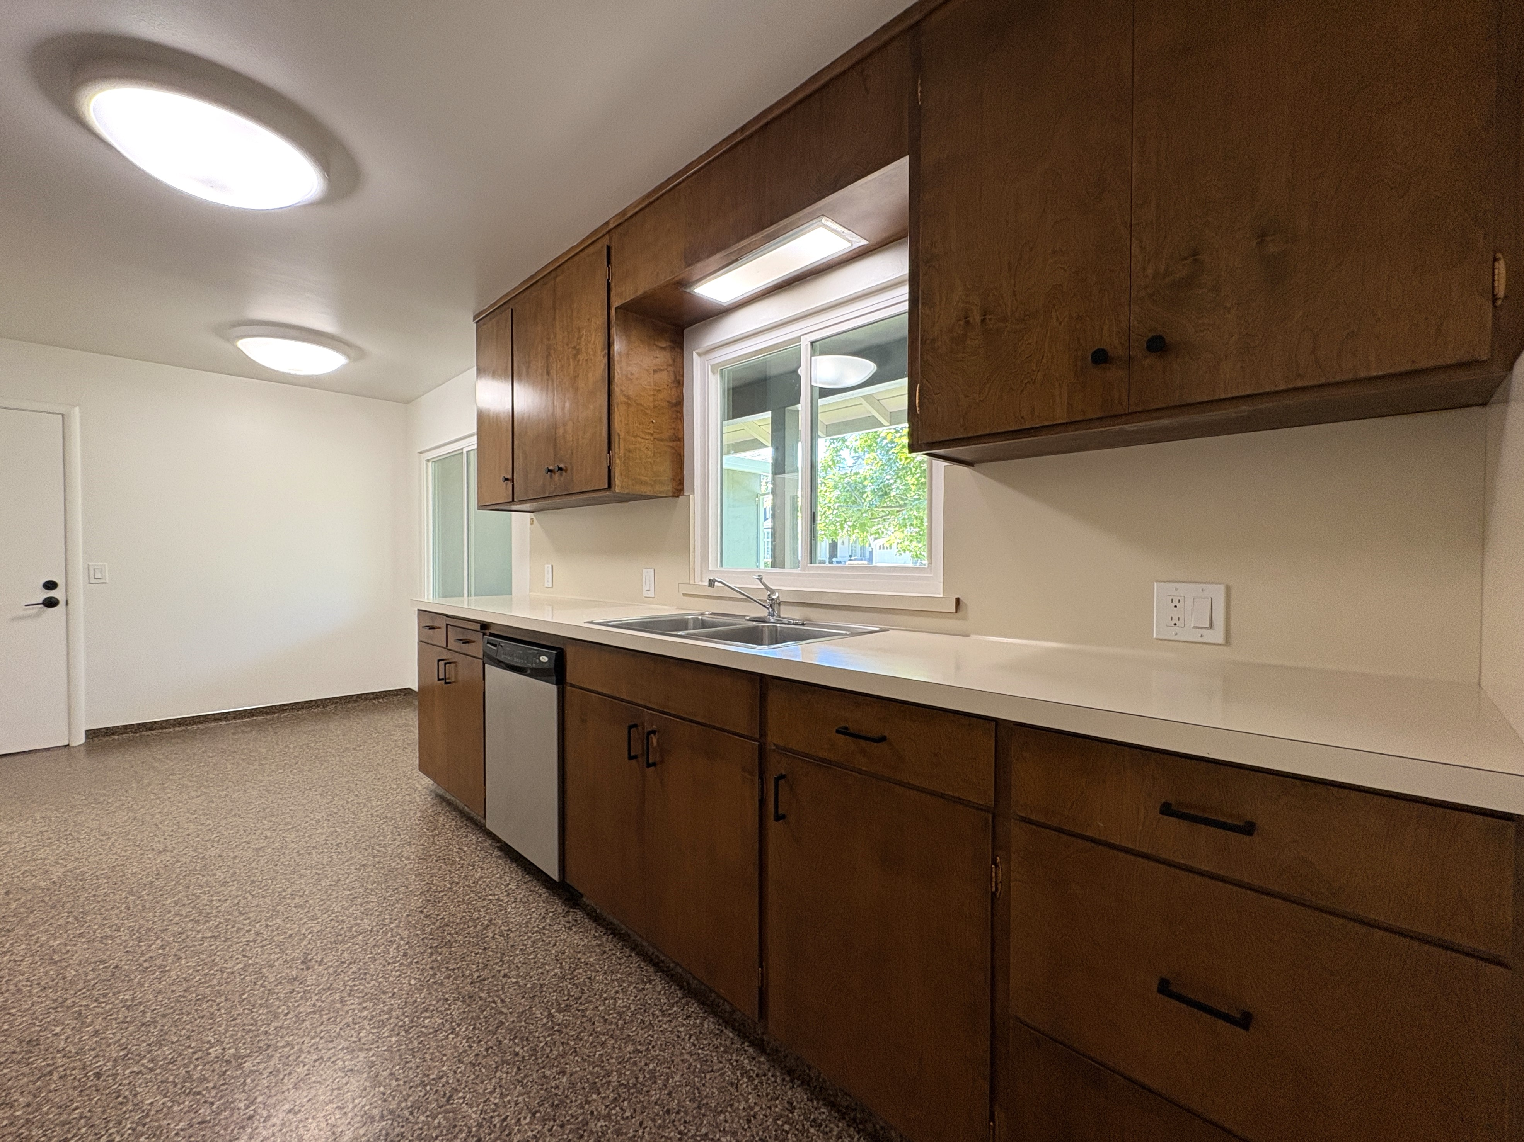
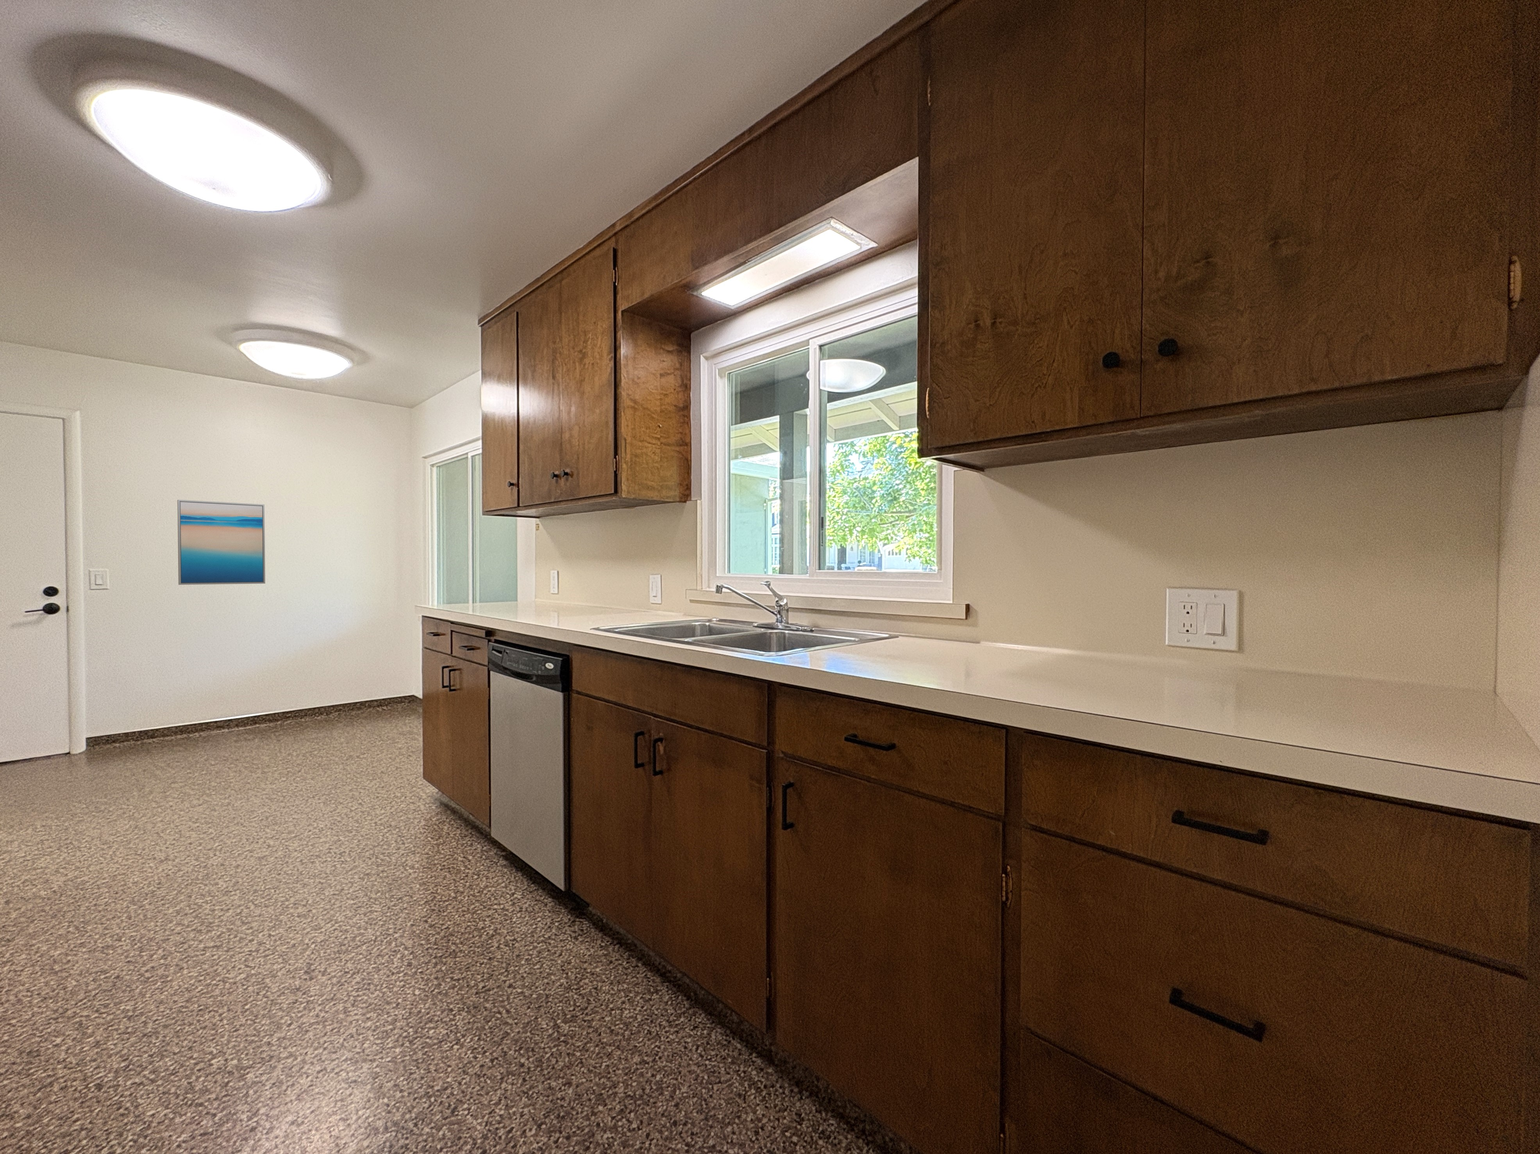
+ wall art [177,499,266,585]
